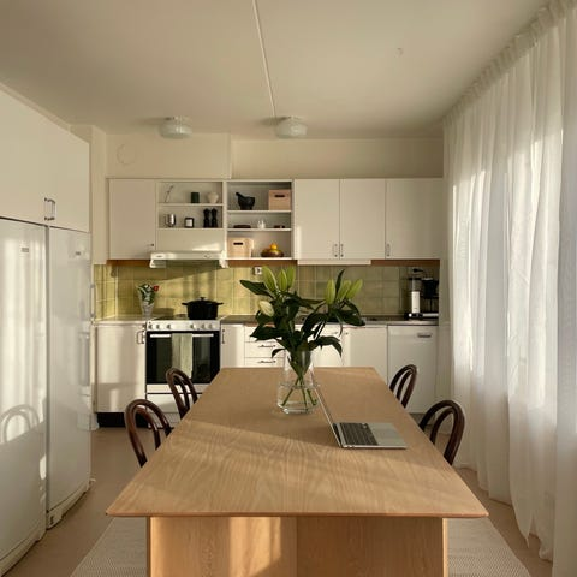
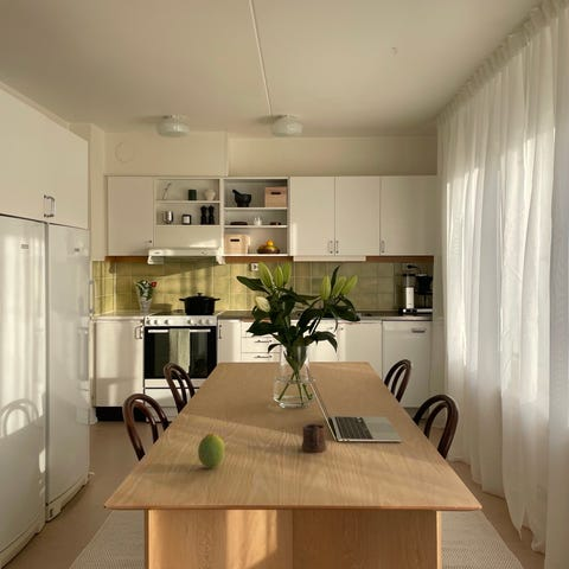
+ fruit [197,433,226,469]
+ mug [301,423,327,453]
